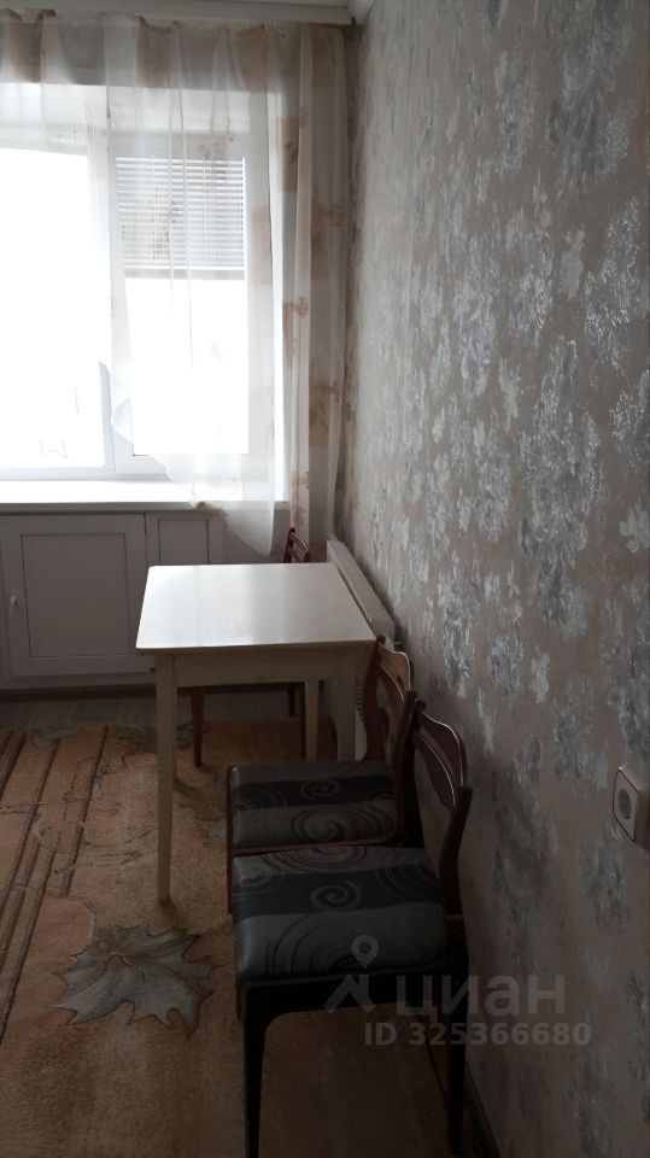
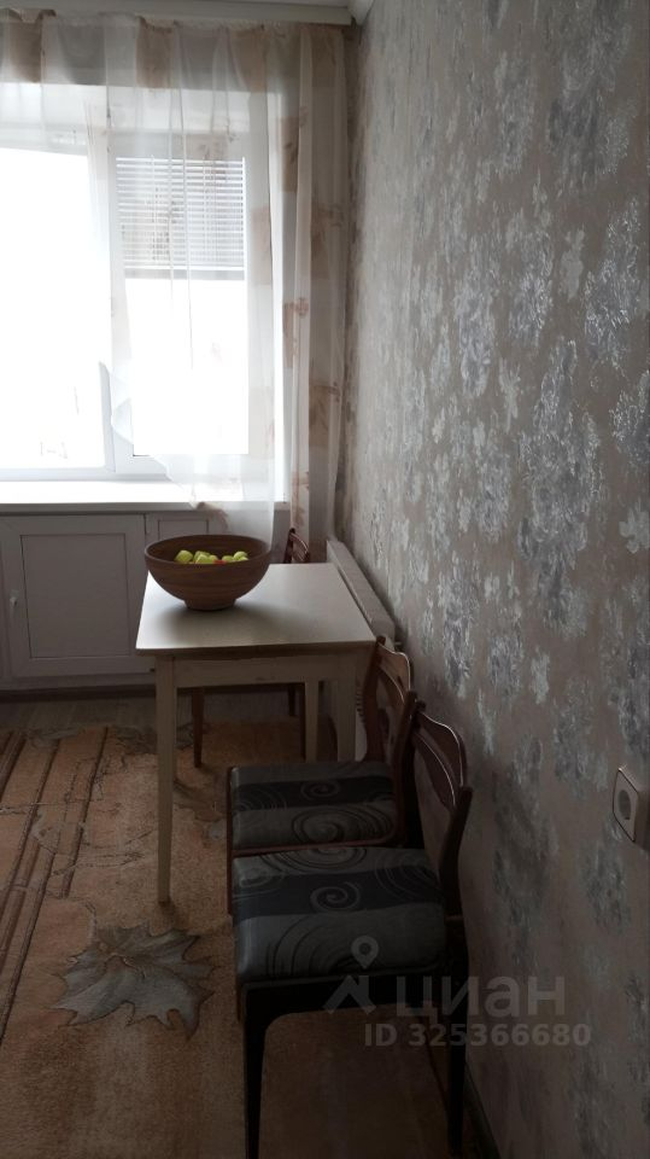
+ fruit bowl [142,532,274,611]
